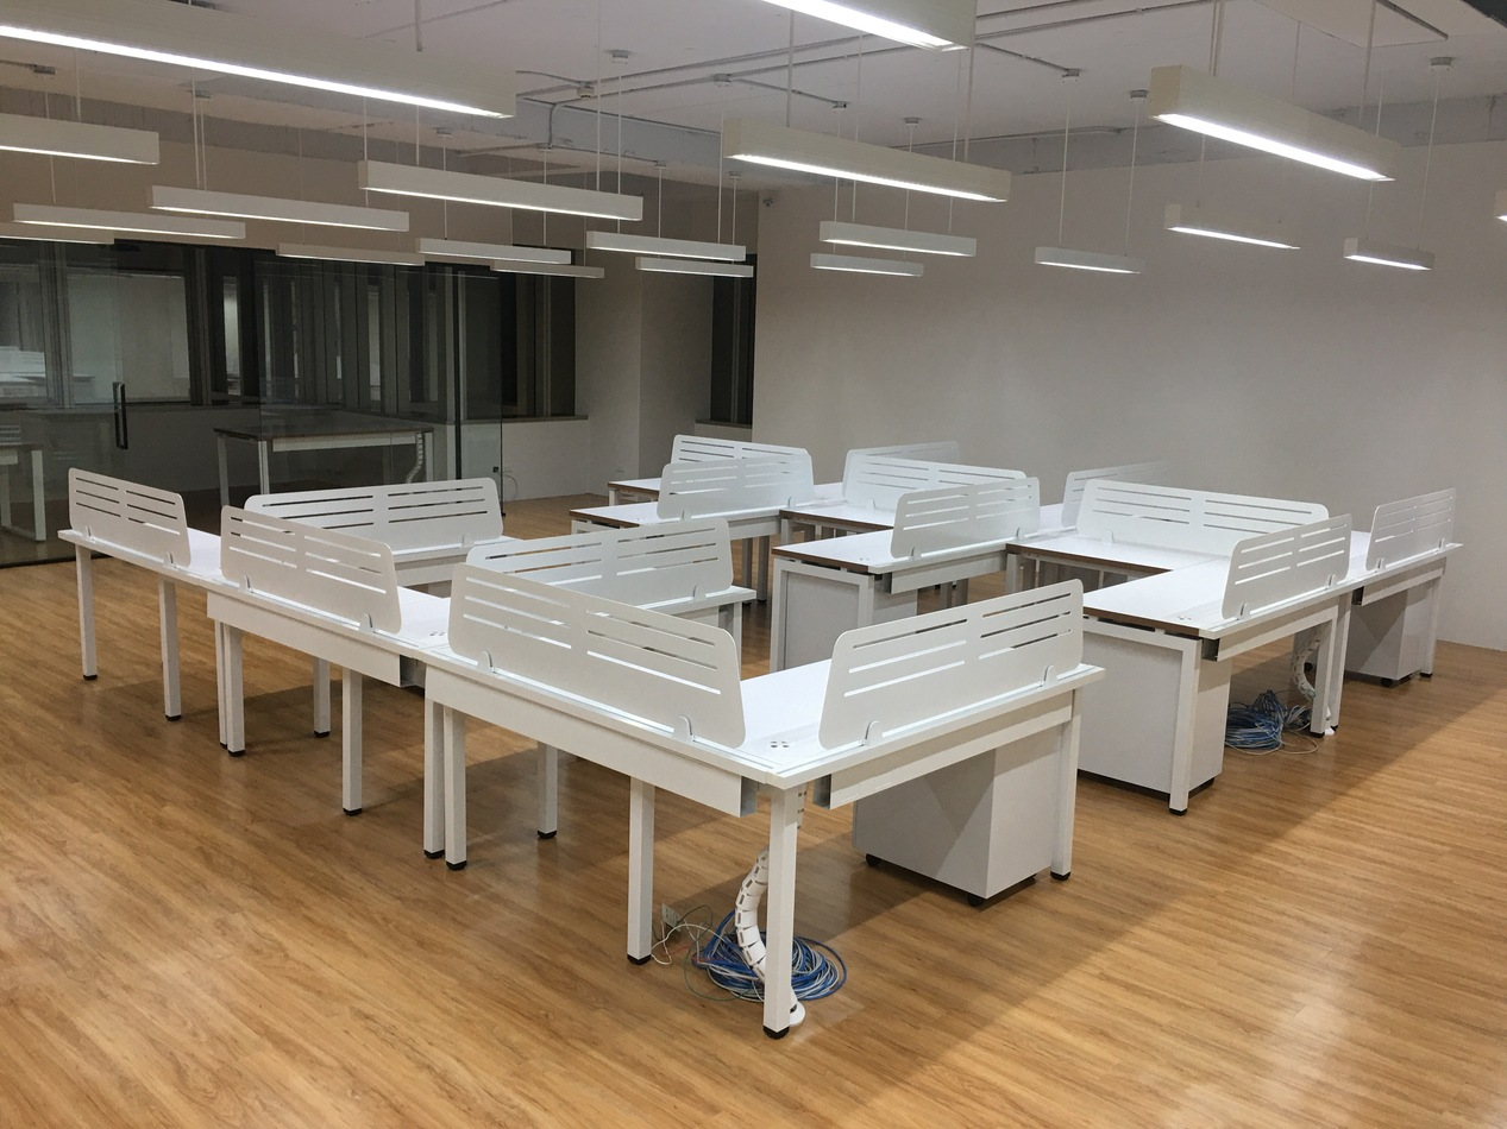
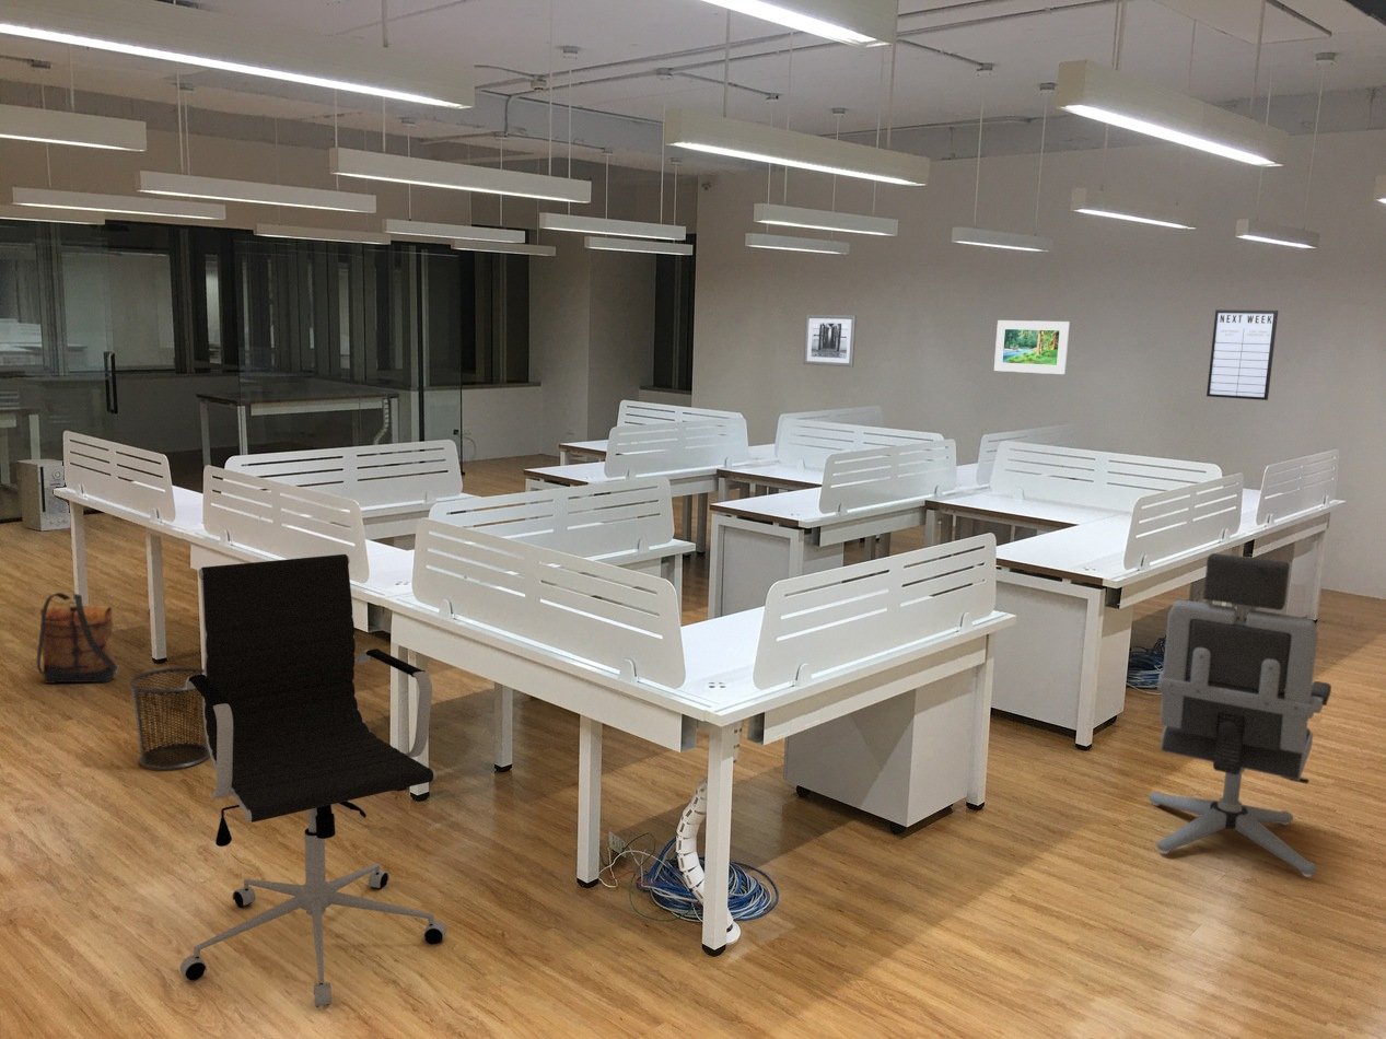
+ wall art [802,314,858,369]
+ office chair [179,553,447,1008]
+ office chair [1148,552,1332,878]
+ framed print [993,319,1071,375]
+ backpack [36,592,119,685]
+ writing board [1206,308,1279,401]
+ air purifier [15,458,71,532]
+ waste bin [128,666,210,771]
